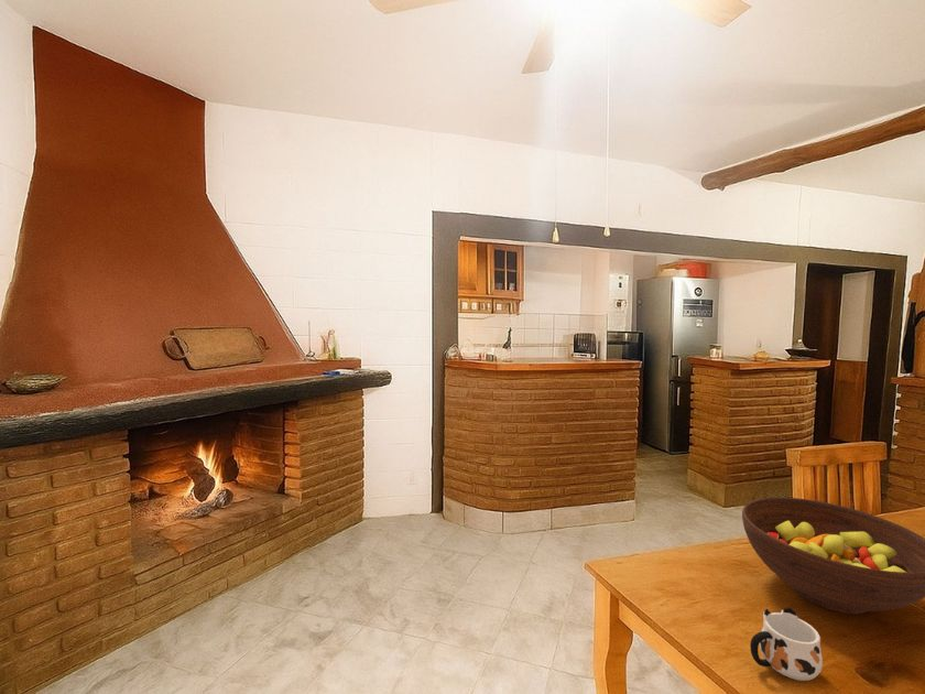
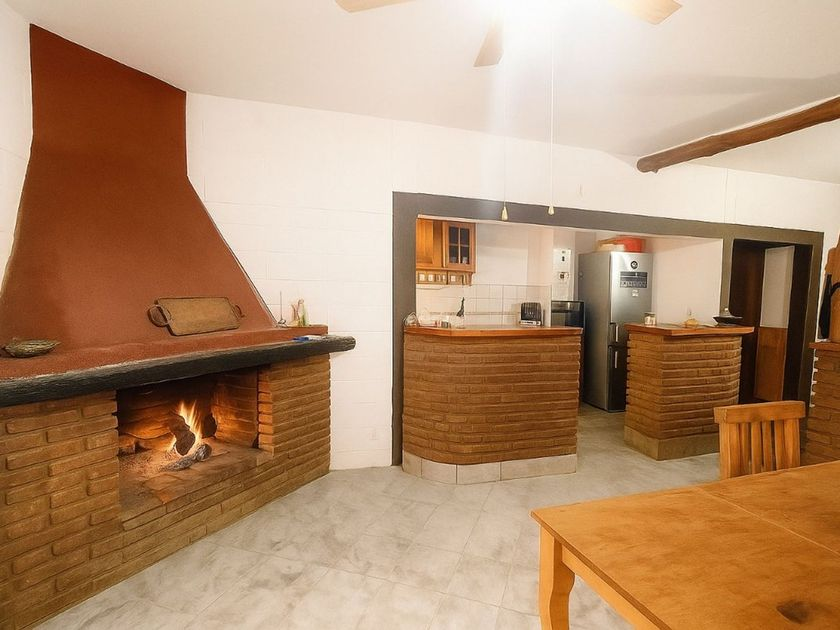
- fruit bowl [741,496,925,615]
- mug [749,607,824,682]
